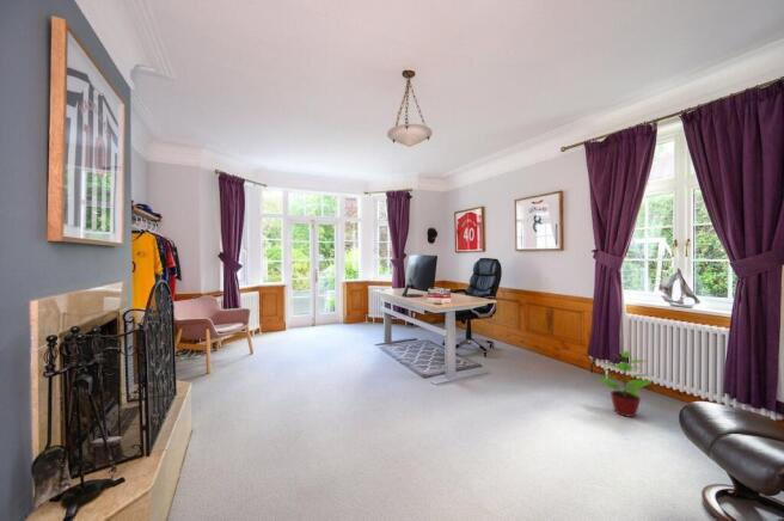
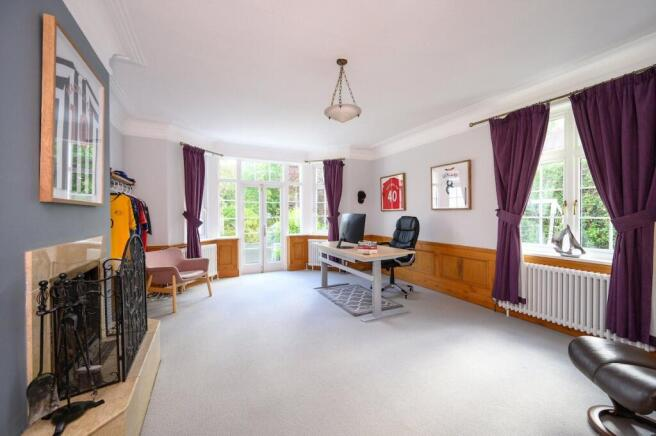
- potted plant [594,350,655,418]
